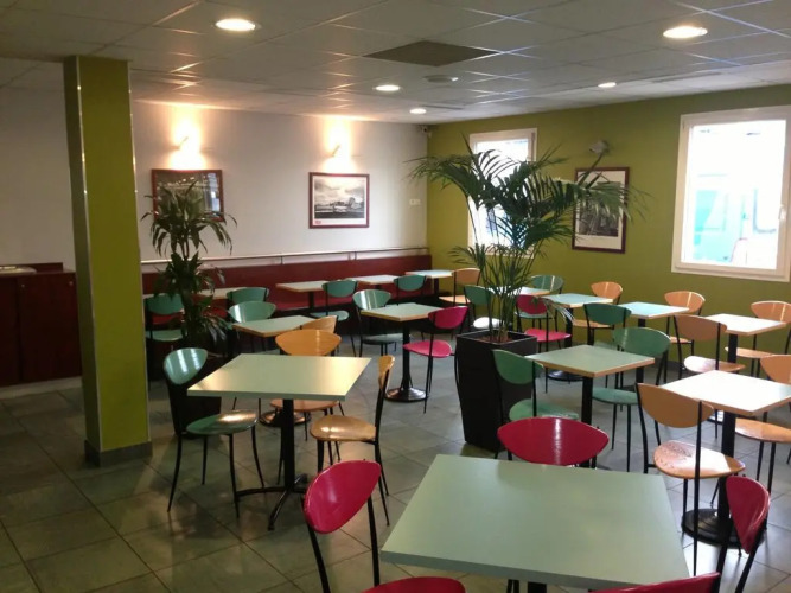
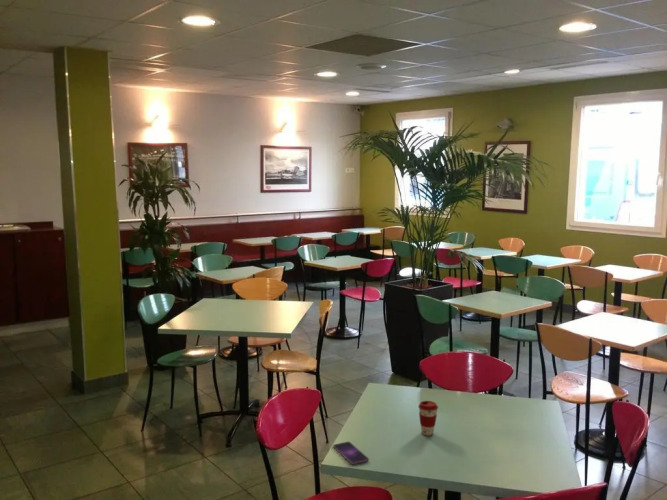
+ coffee cup [417,400,439,436]
+ smartphone [332,441,370,465]
